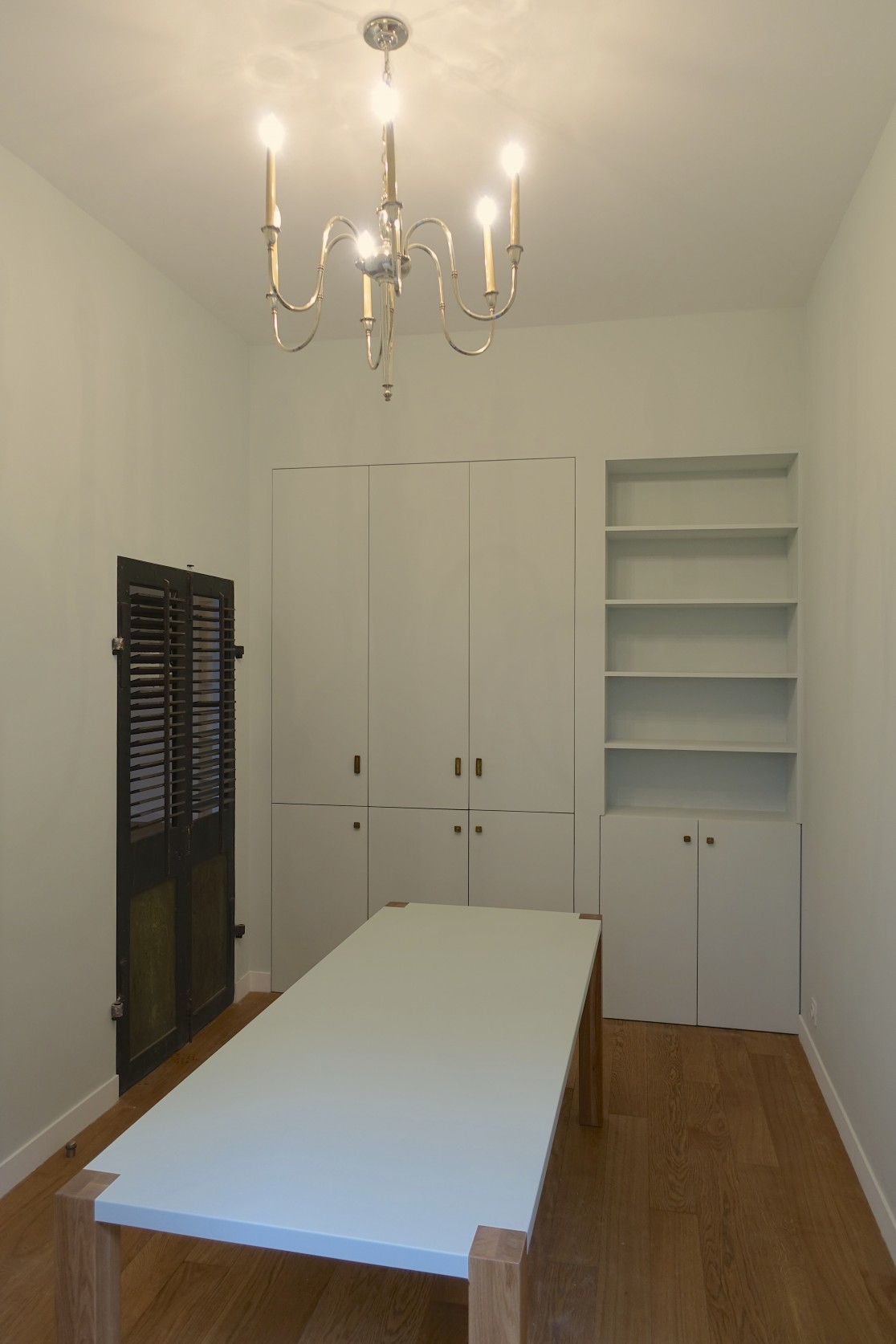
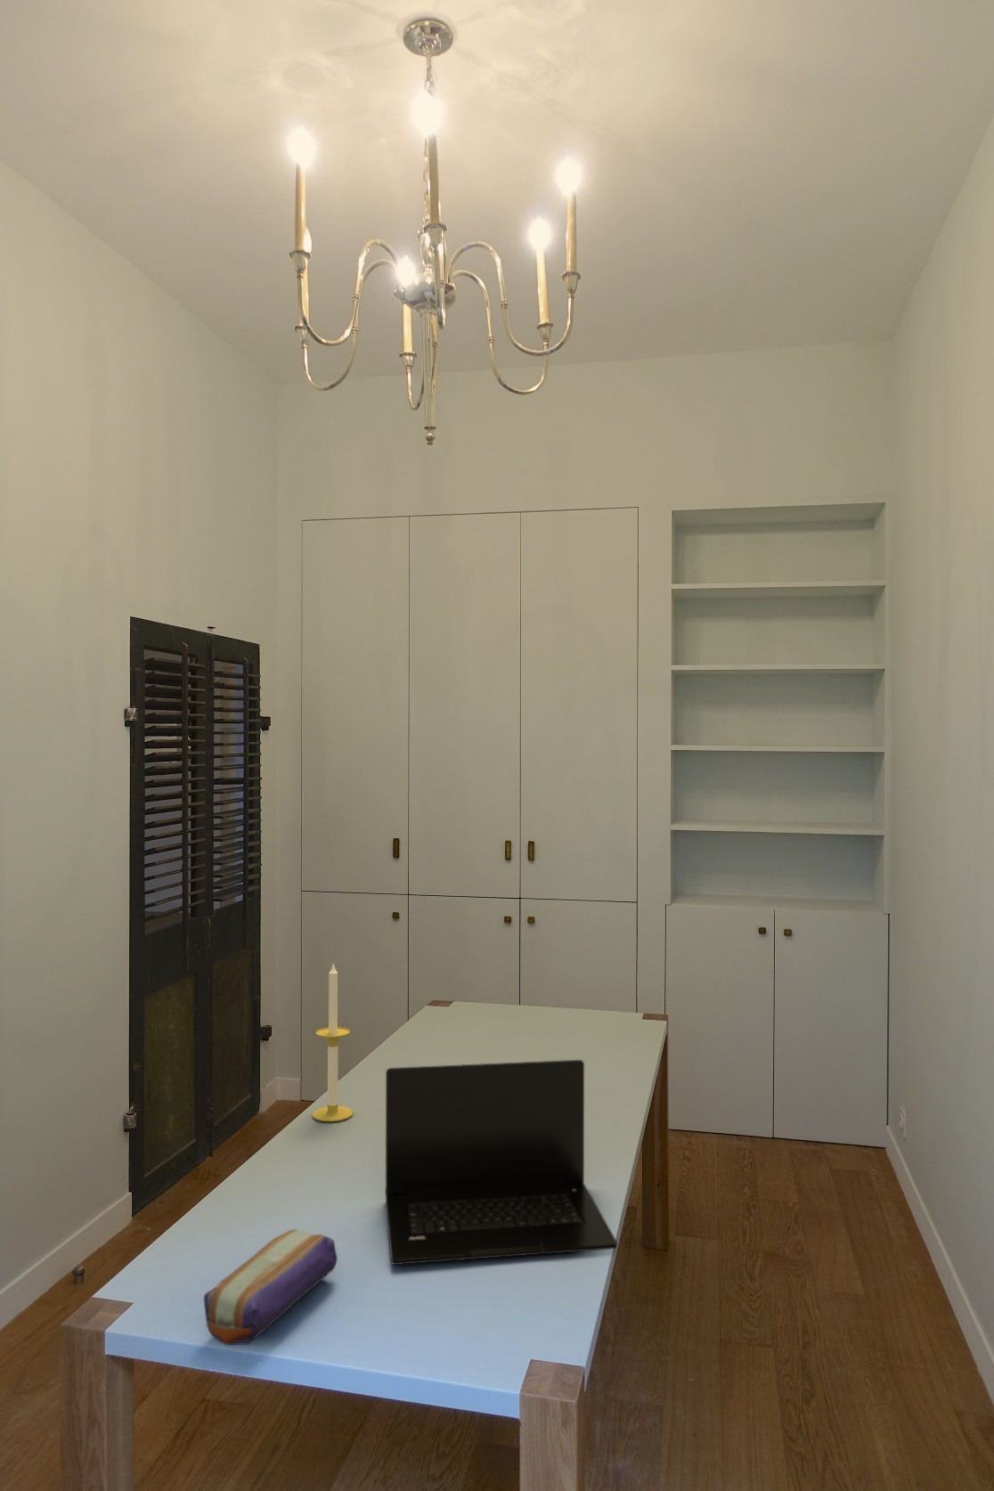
+ laptop [385,1059,618,1266]
+ candle [311,964,354,1123]
+ pencil case [203,1228,338,1346]
